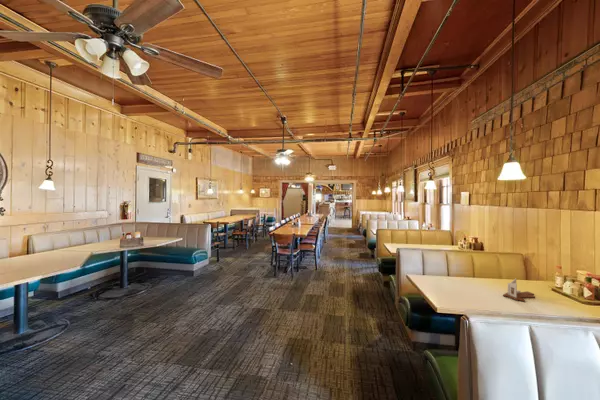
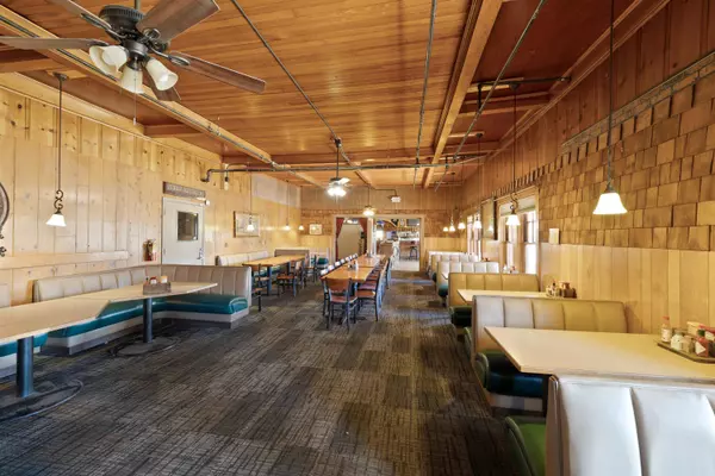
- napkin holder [502,278,536,303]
